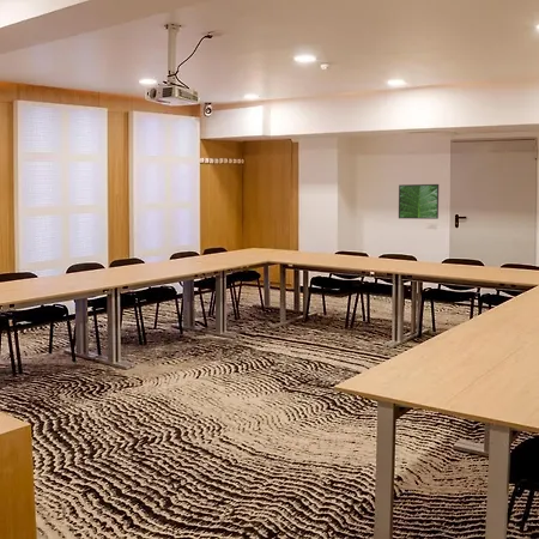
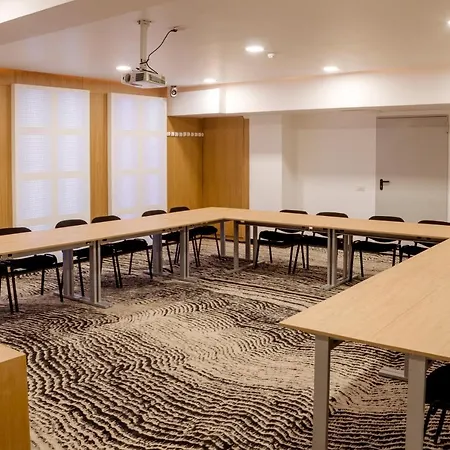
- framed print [398,183,440,220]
